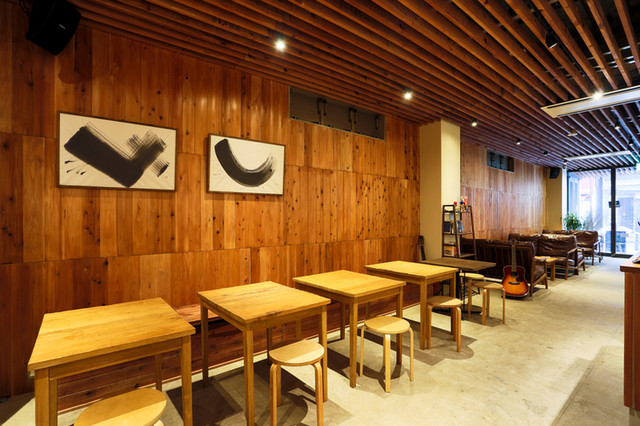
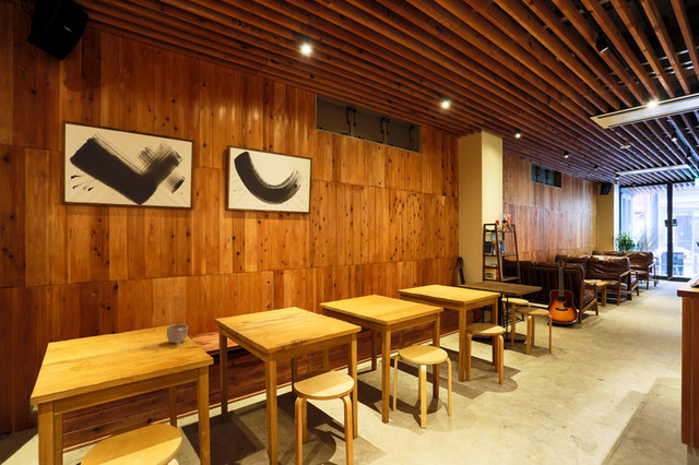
+ cup [166,323,189,346]
